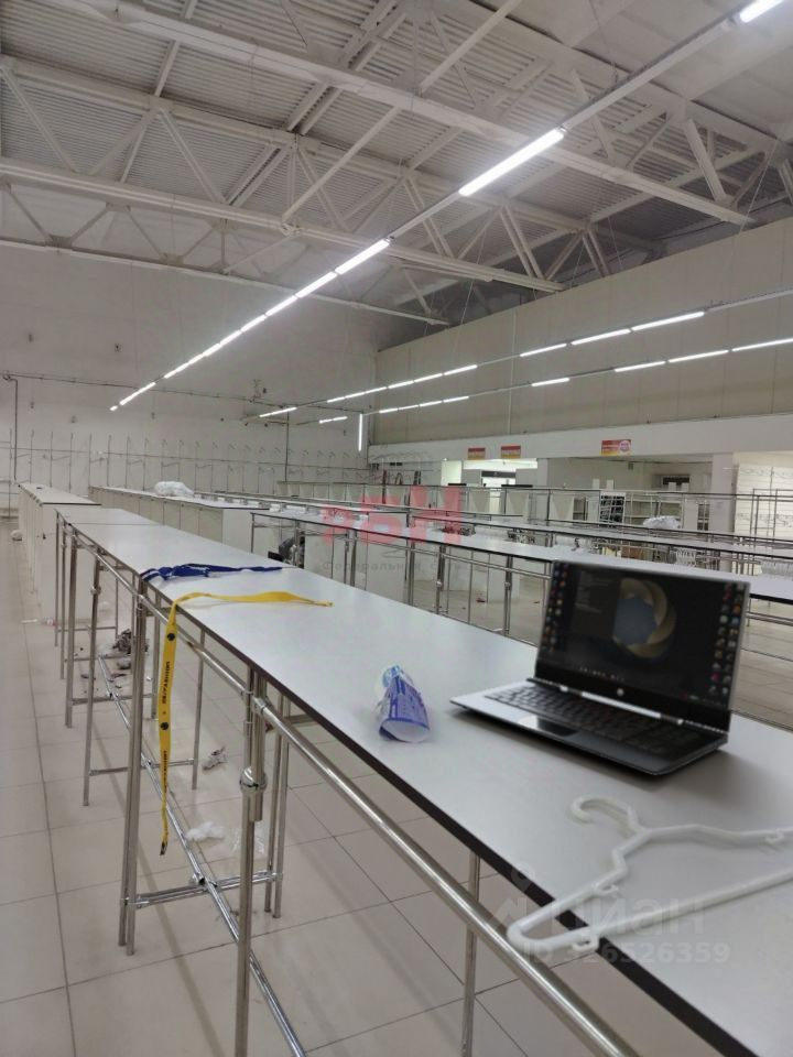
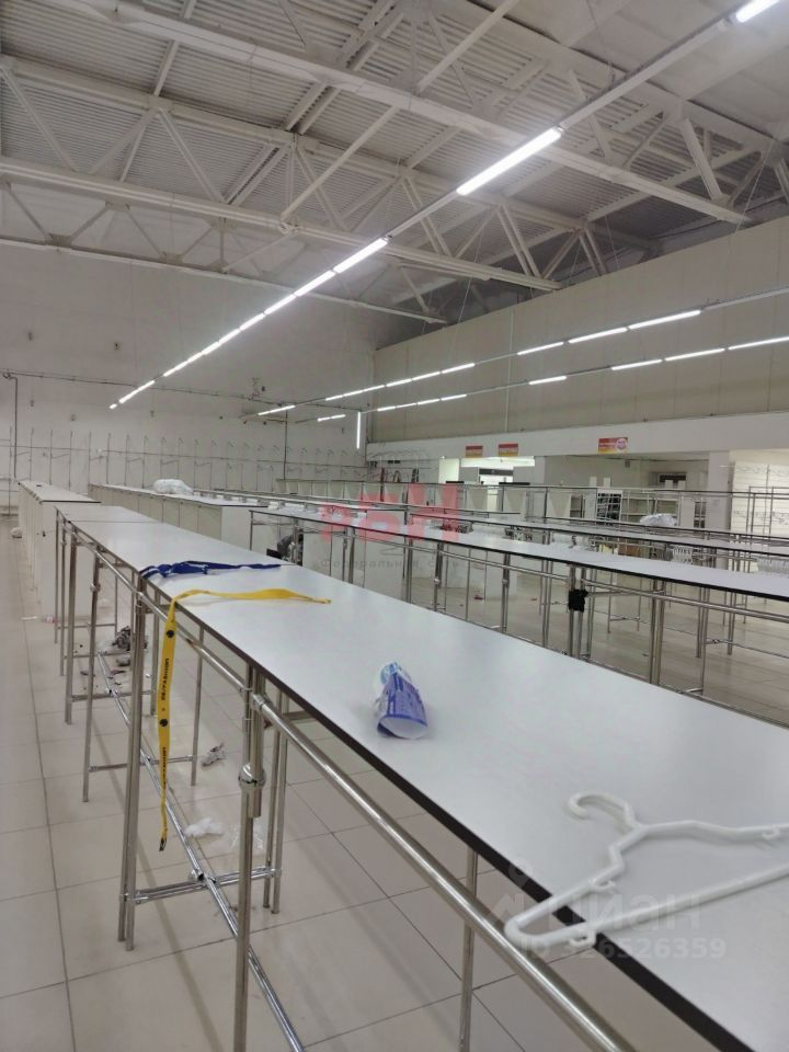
- laptop [448,558,752,776]
